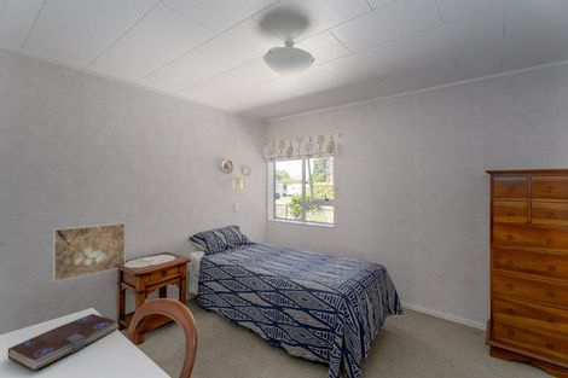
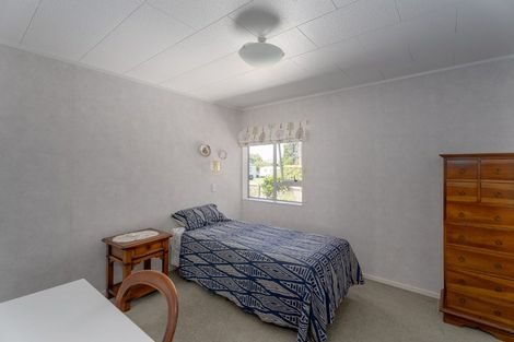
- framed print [52,222,127,283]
- book [6,313,118,372]
